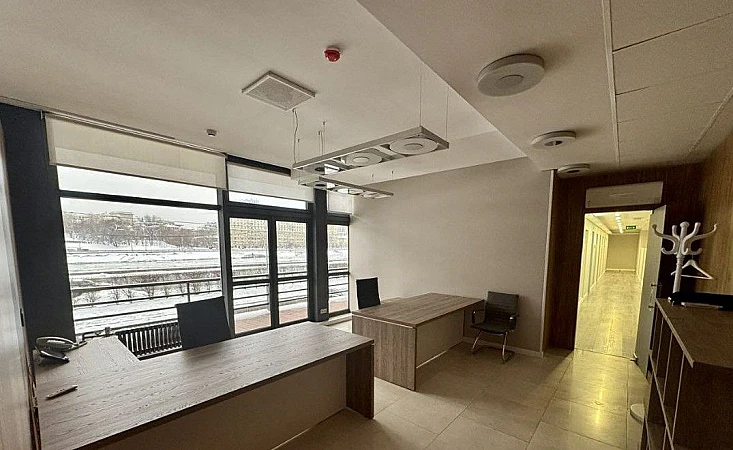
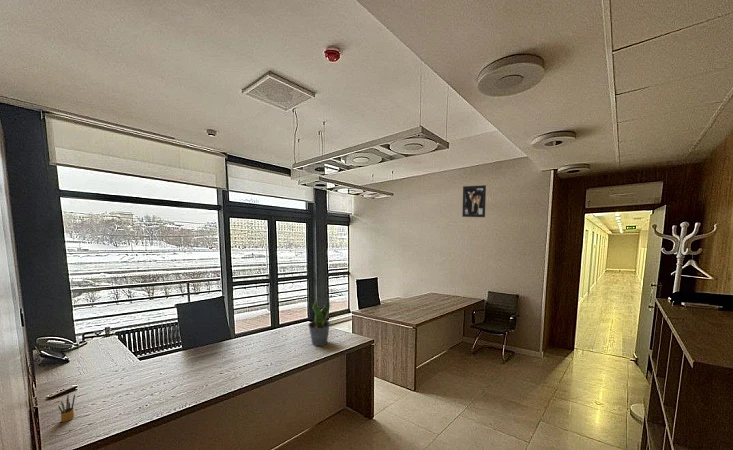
+ wall art [461,184,487,218]
+ potted plant [307,297,331,347]
+ pencil box [57,393,76,423]
